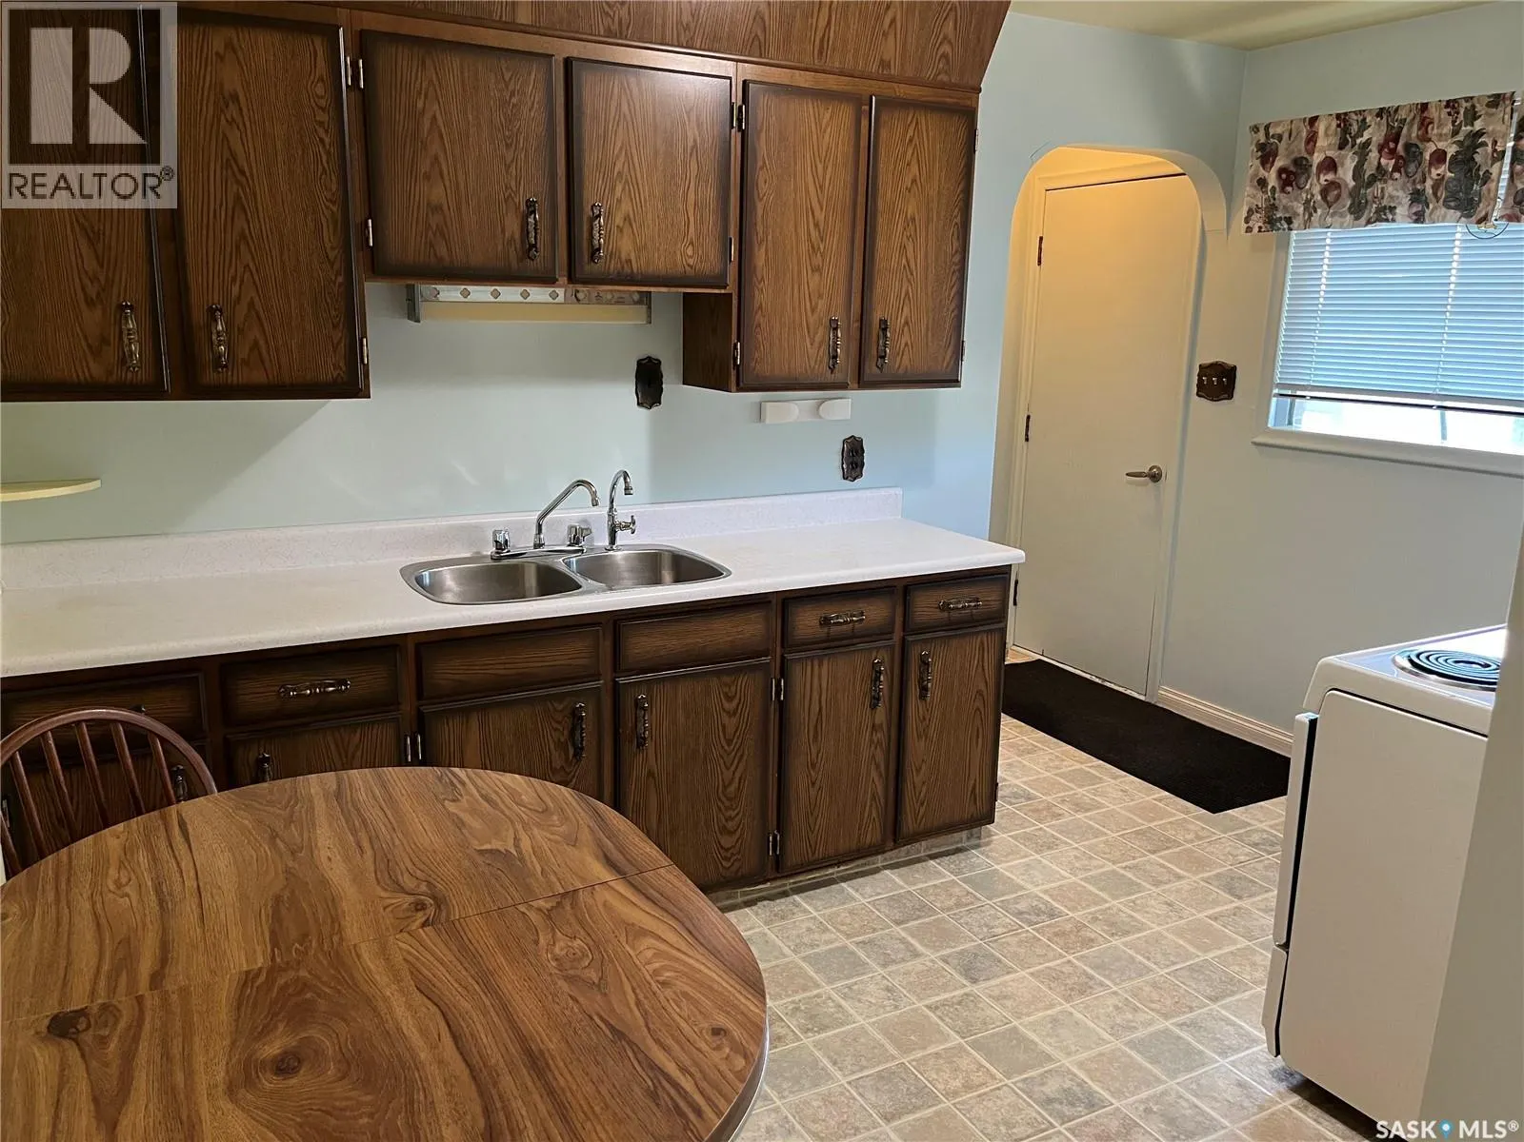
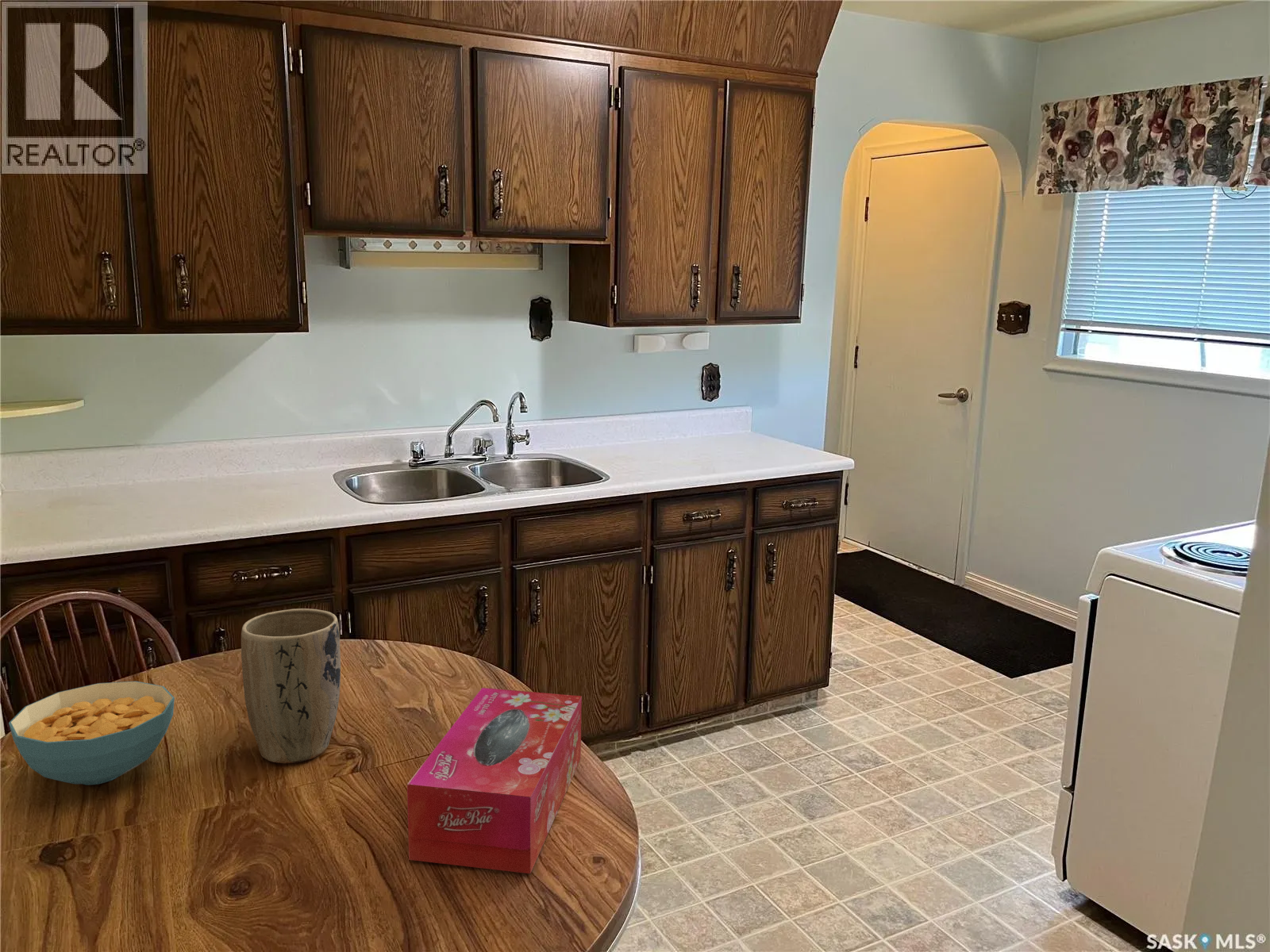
+ cereal bowl [8,681,175,785]
+ plant pot [241,608,341,764]
+ tissue box [406,687,583,874]
